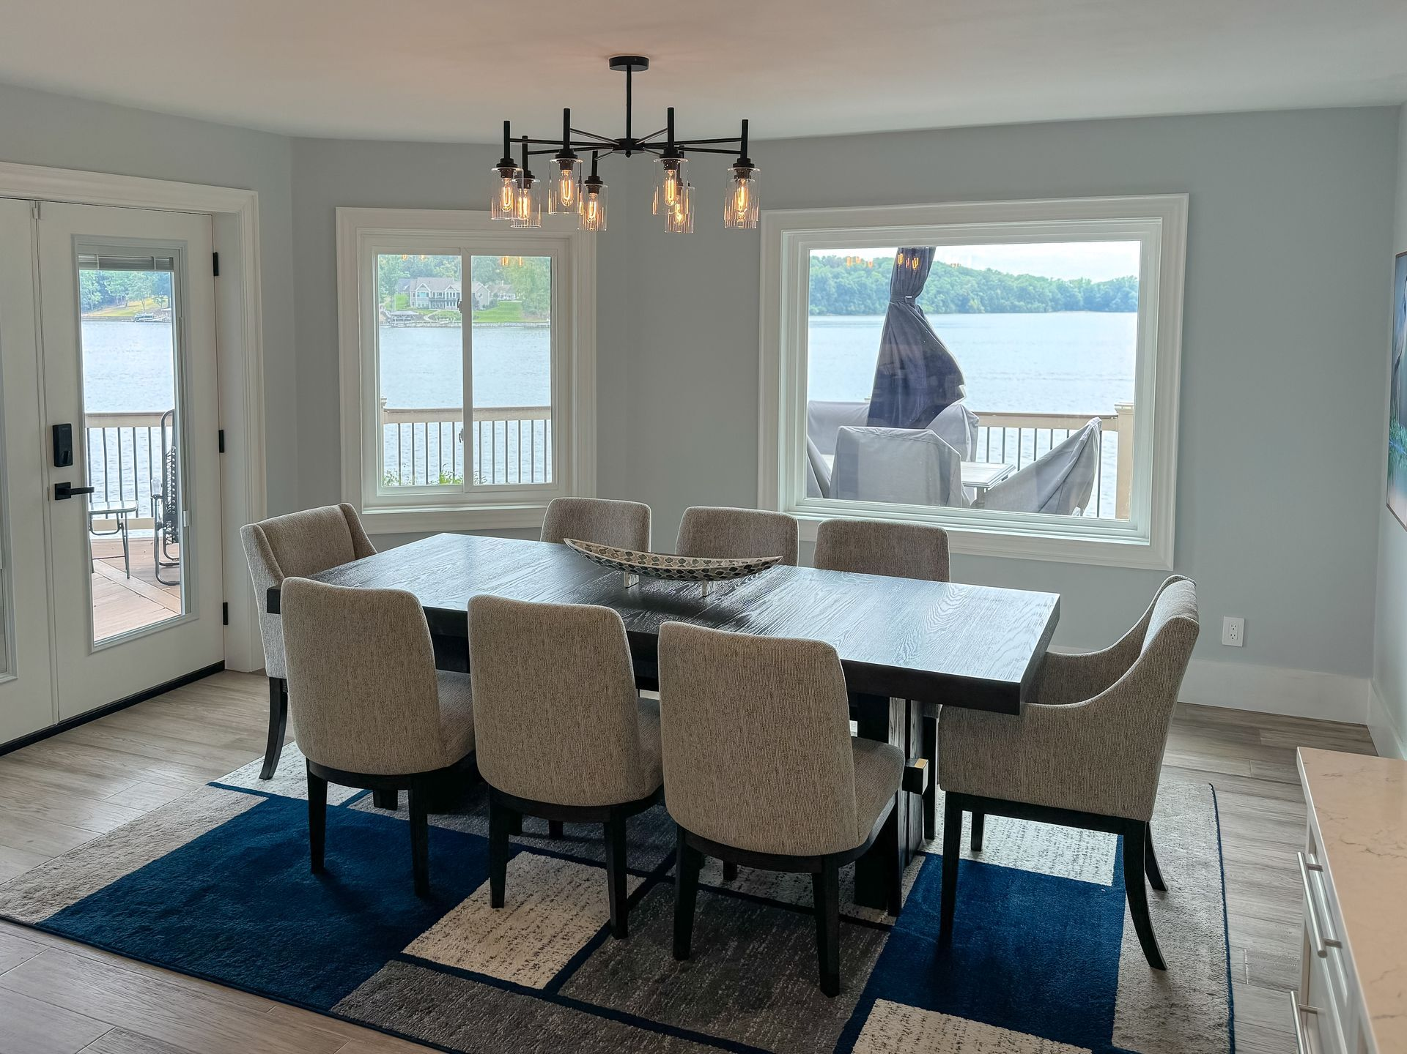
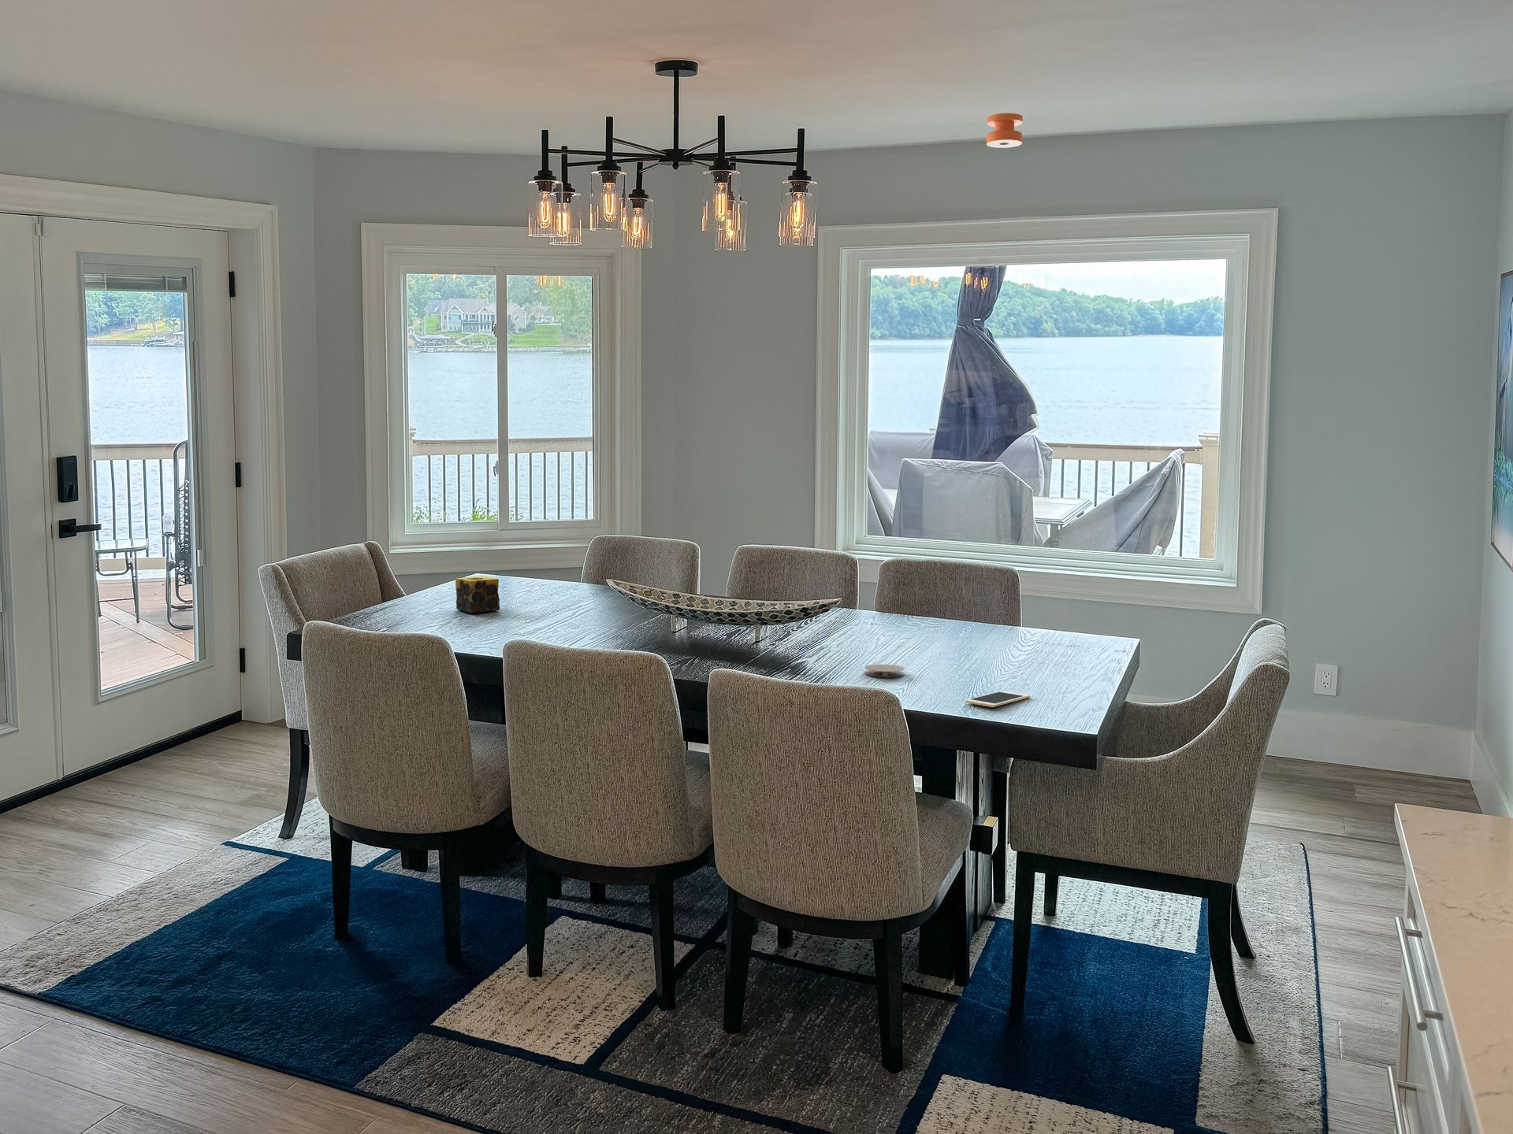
+ candle [455,575,500,613]
+ cell phone [965,690,1031,708]
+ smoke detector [985,113,1023,149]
+ coaster [865,663,905,678]
